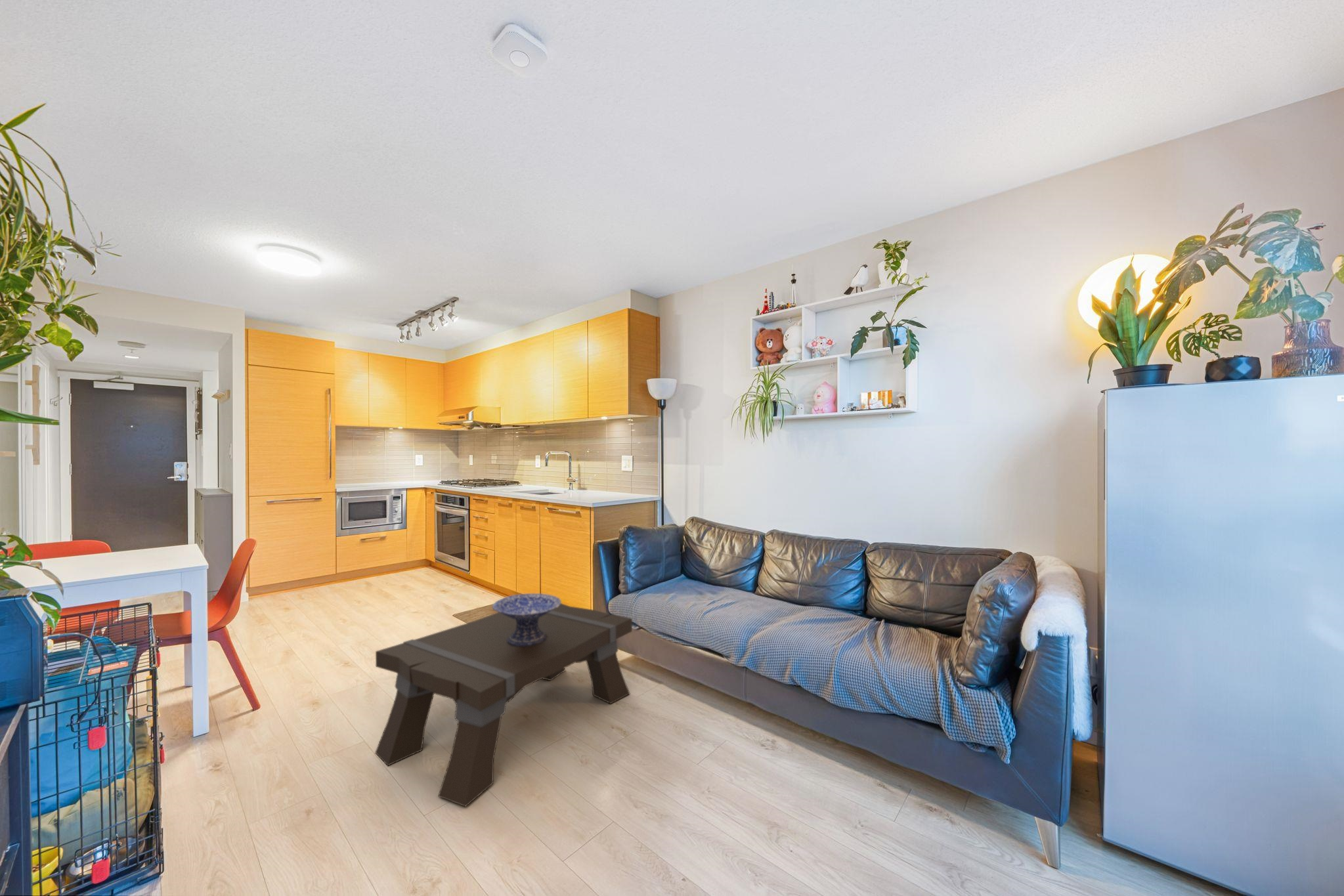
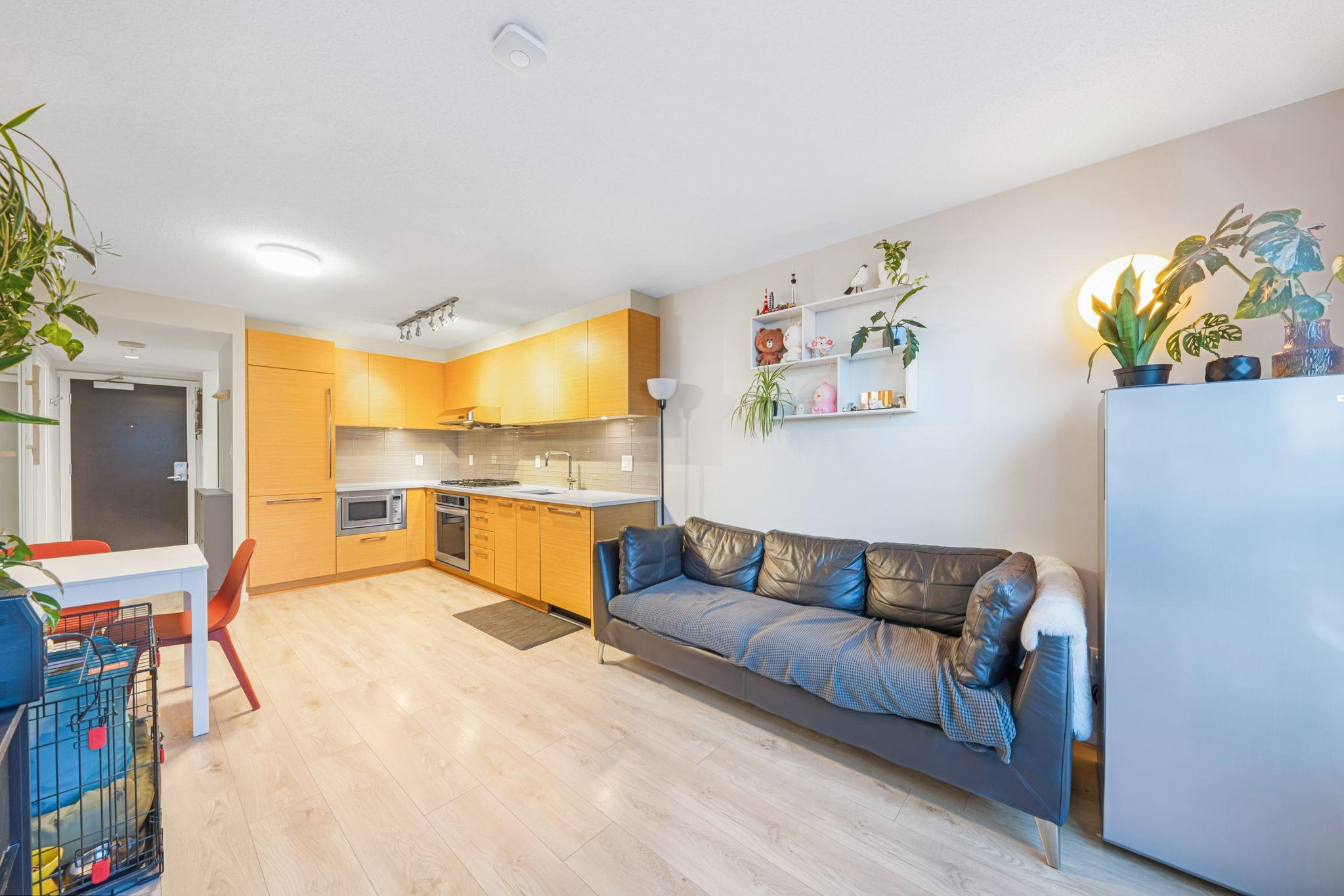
- decorative bowl [492,593,562,646]
- coffee table [374,603,633,807]
